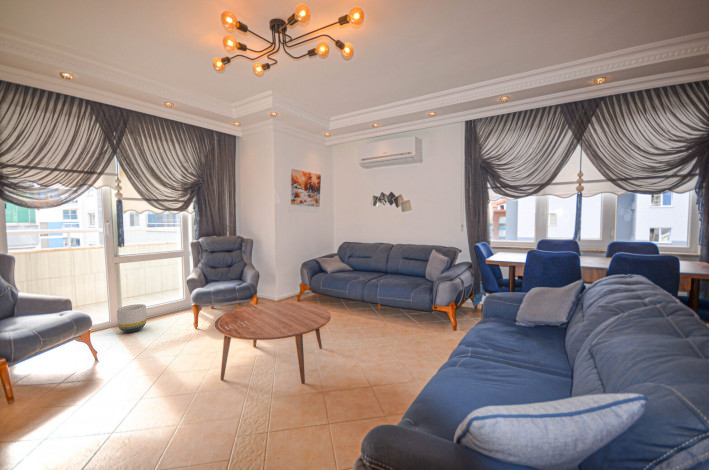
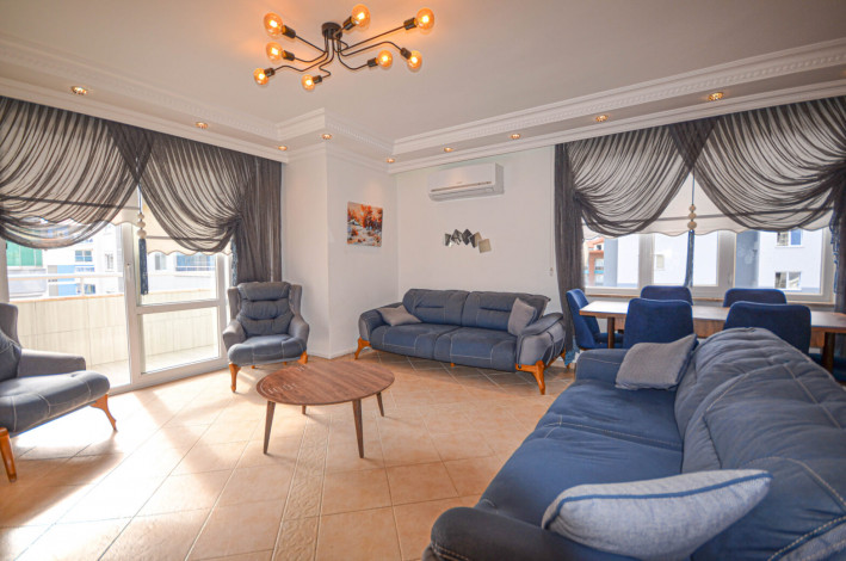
- planter [116,303,148,333]
